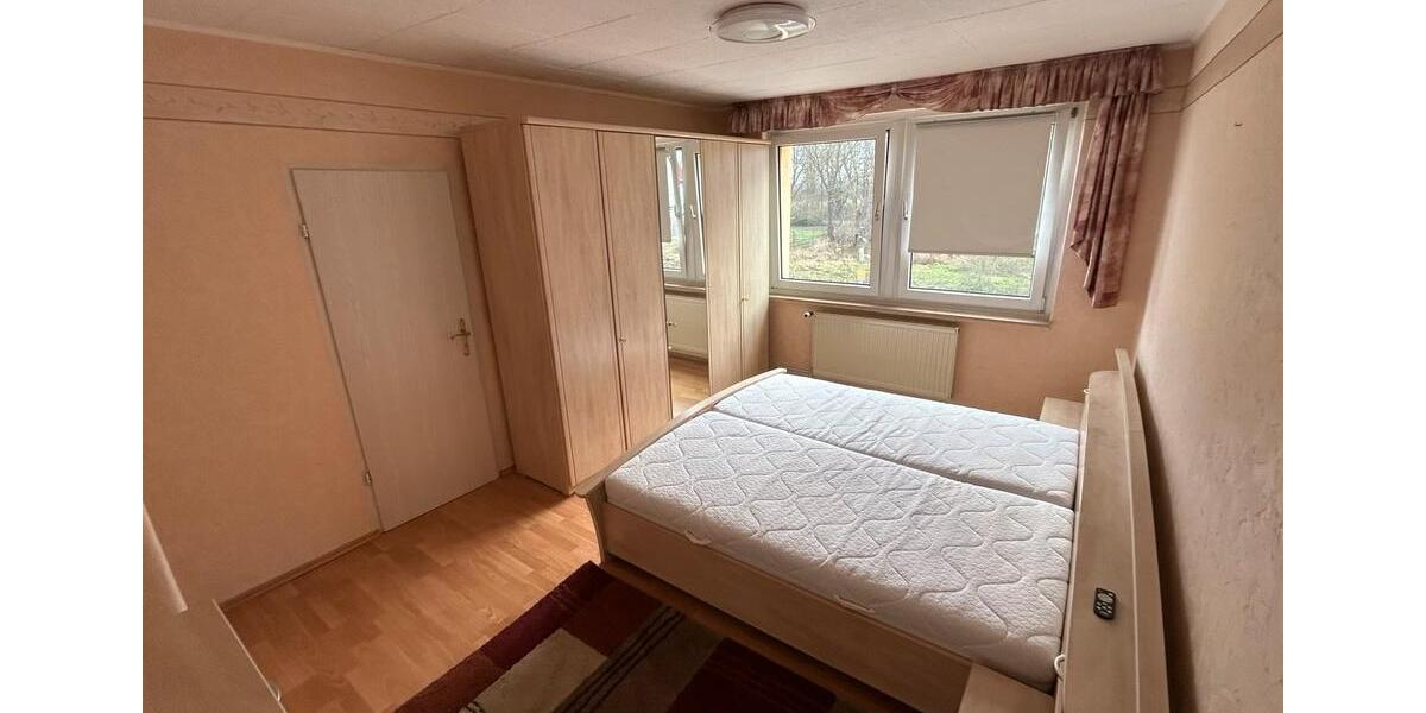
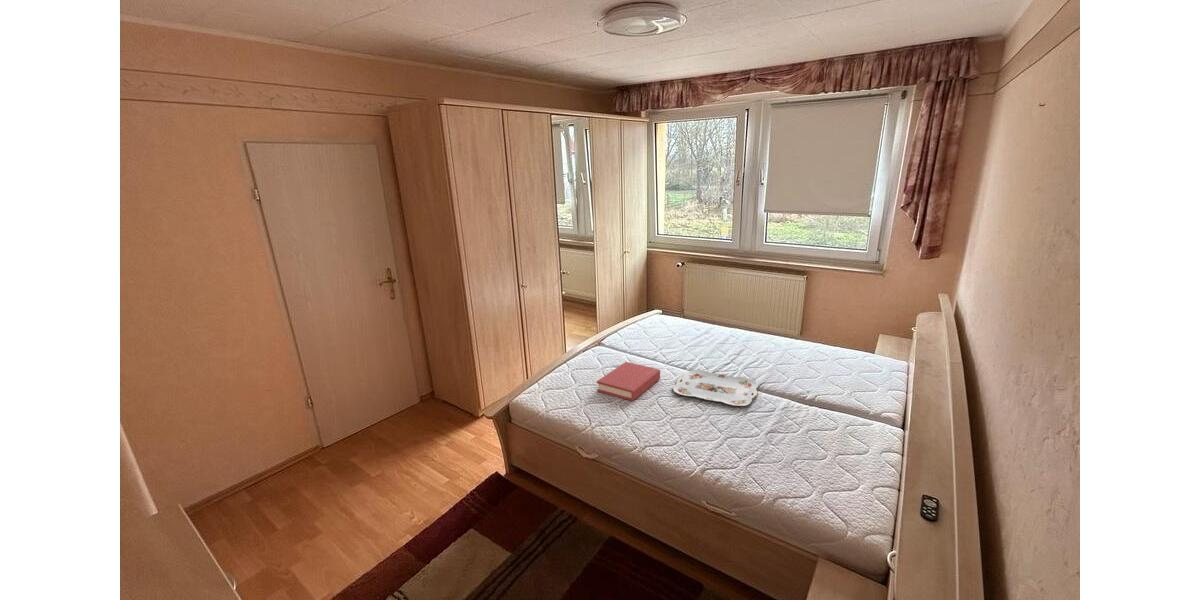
+ serving tray [672,369,759,407]
+ hardback book [596,361,661,402]
